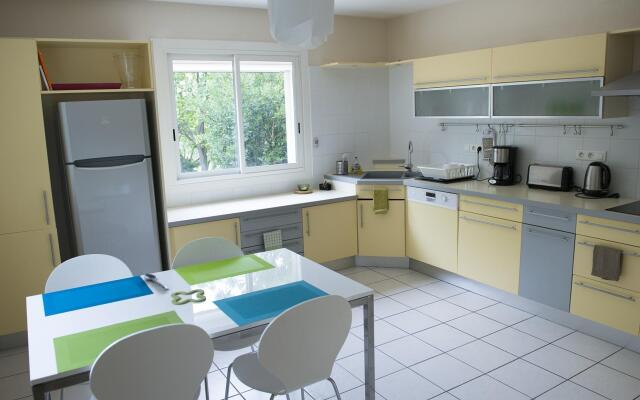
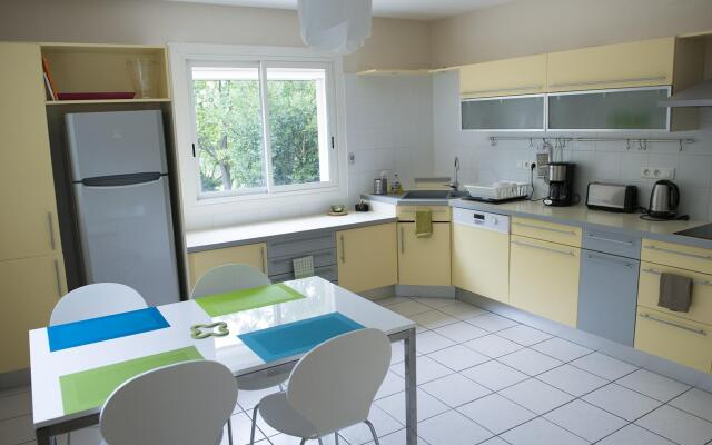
- spoon [143,272,170,291]
